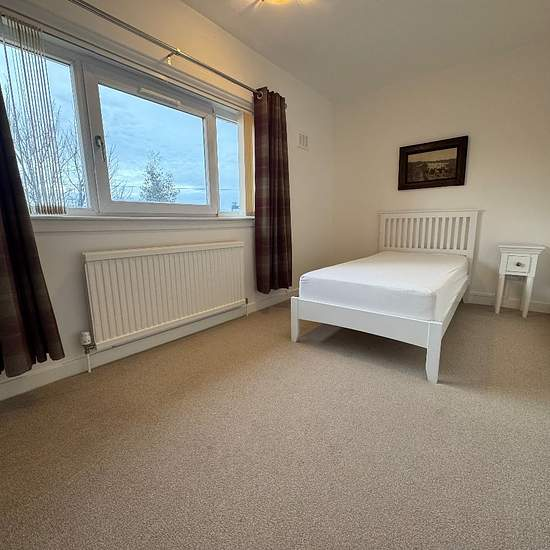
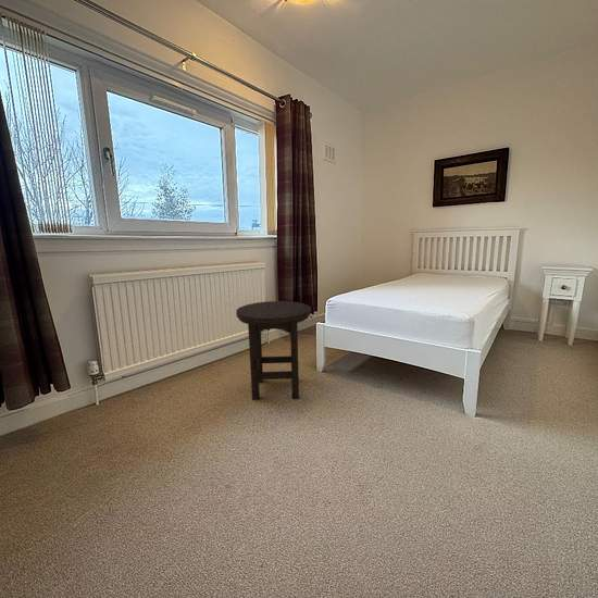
+ stool [235,300,312,401]
